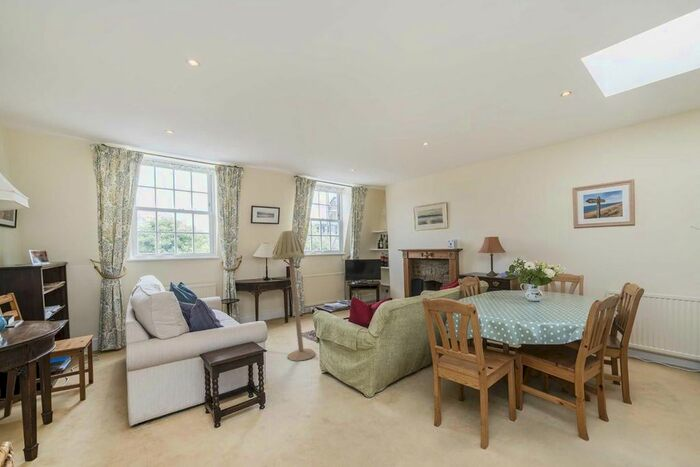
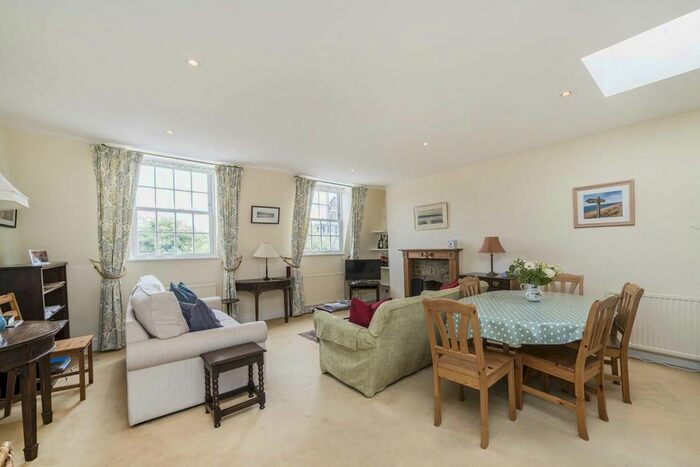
- floor lamp [271,228,316,362]
